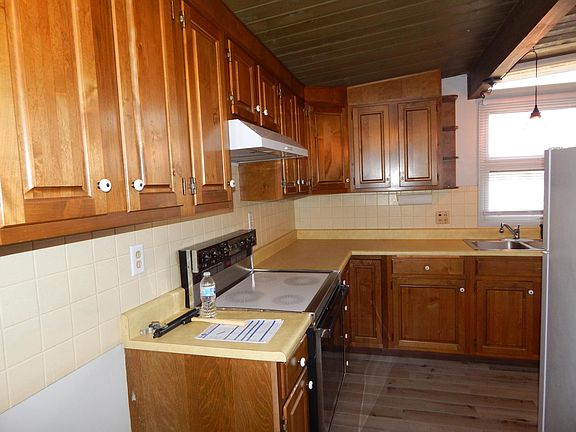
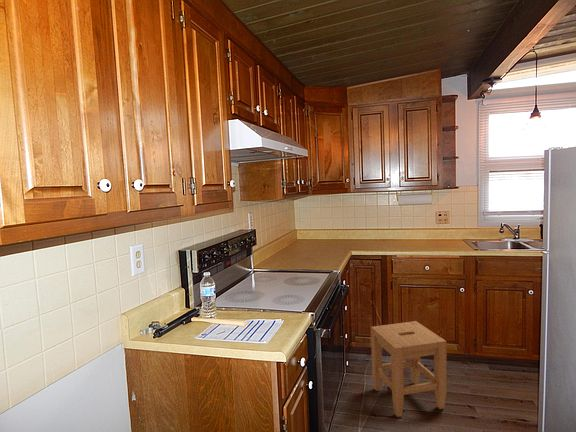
+ stool [370,320,447,418]
